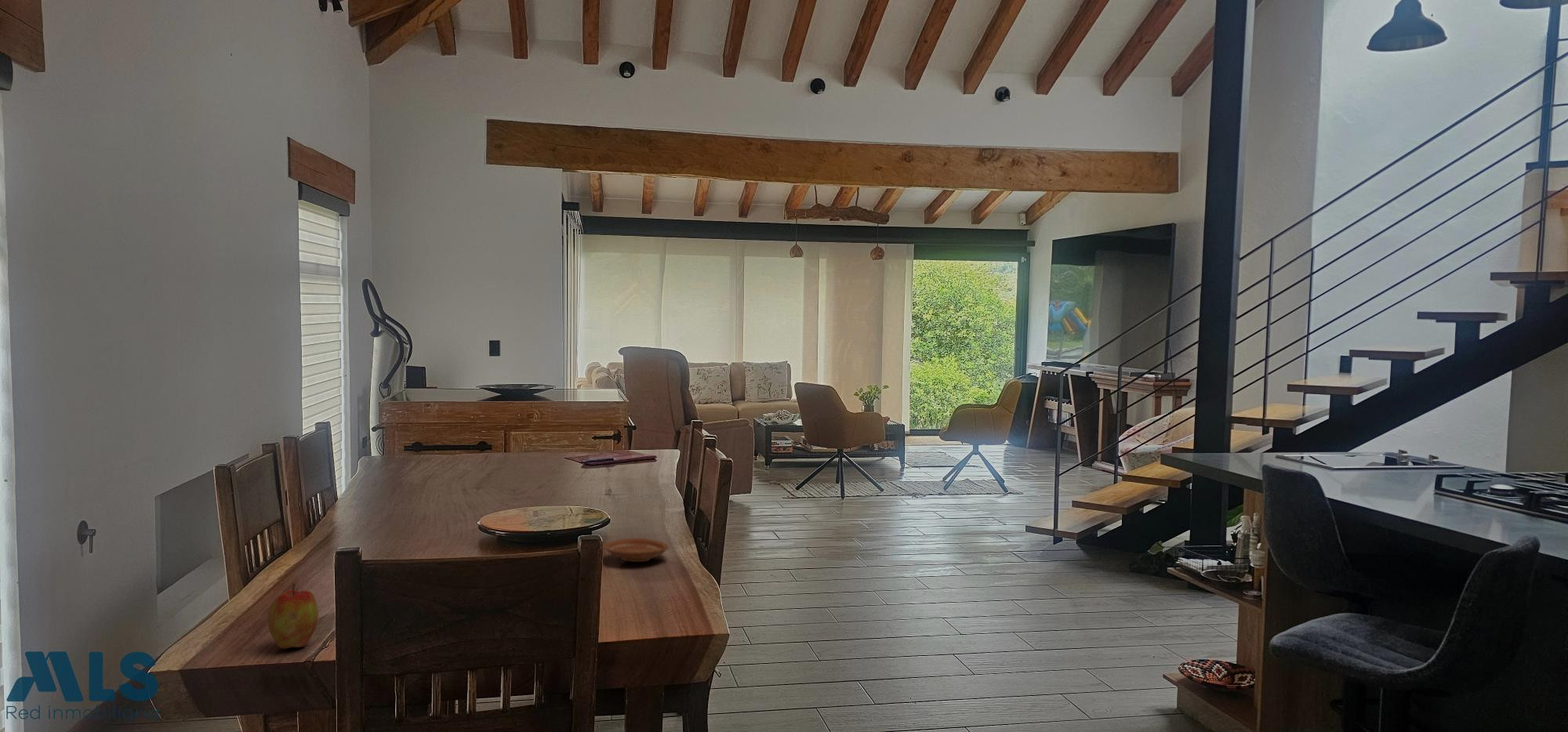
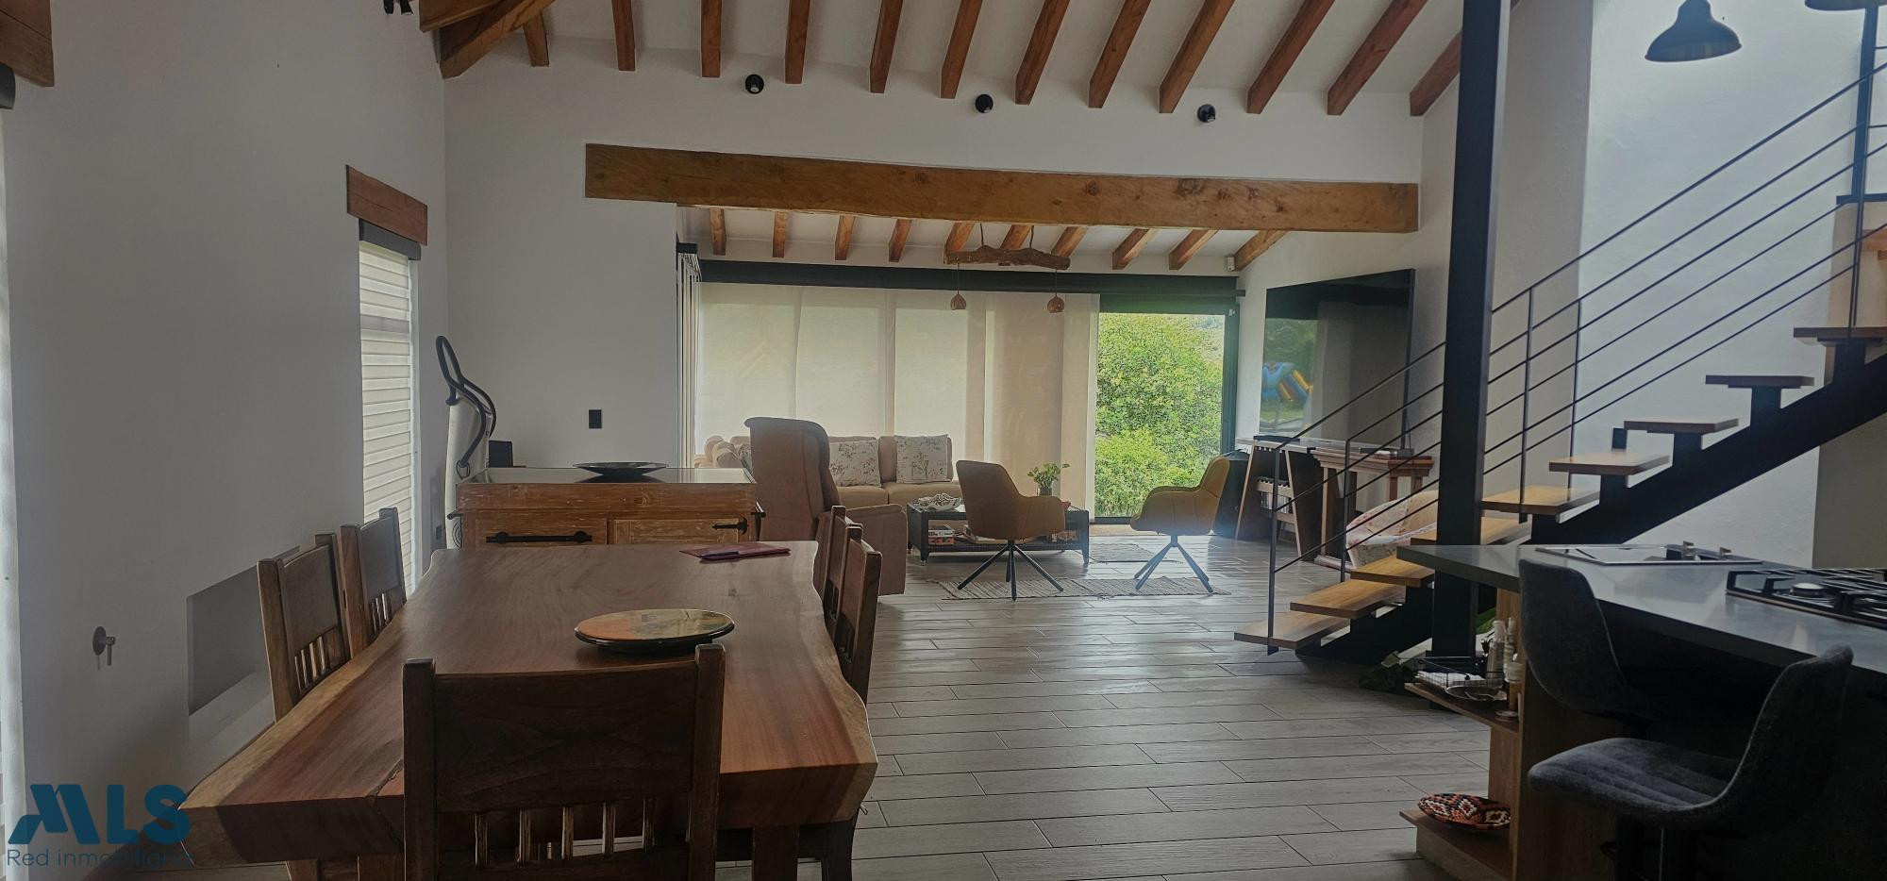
- apple [267,582,319,650]
- plate [603,538,670,563]
